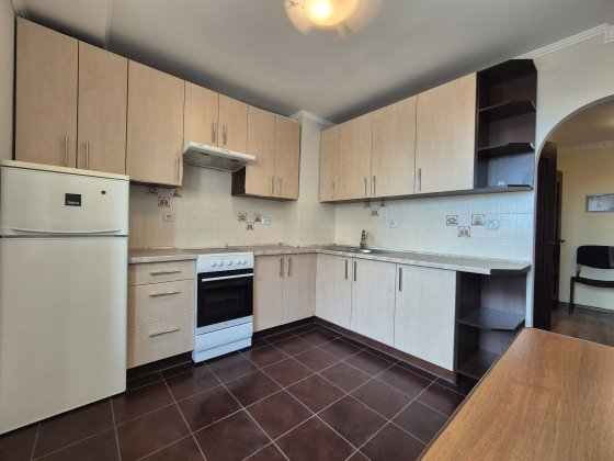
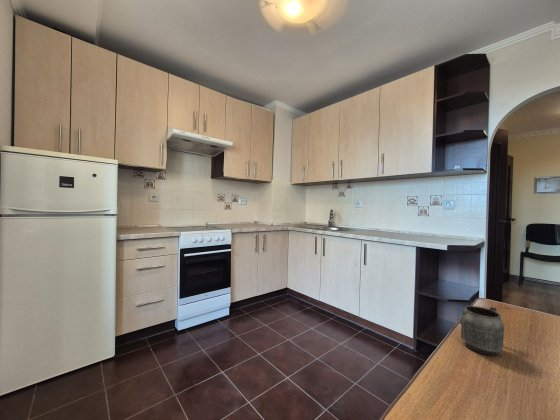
+ mug [459,305,505,356]
